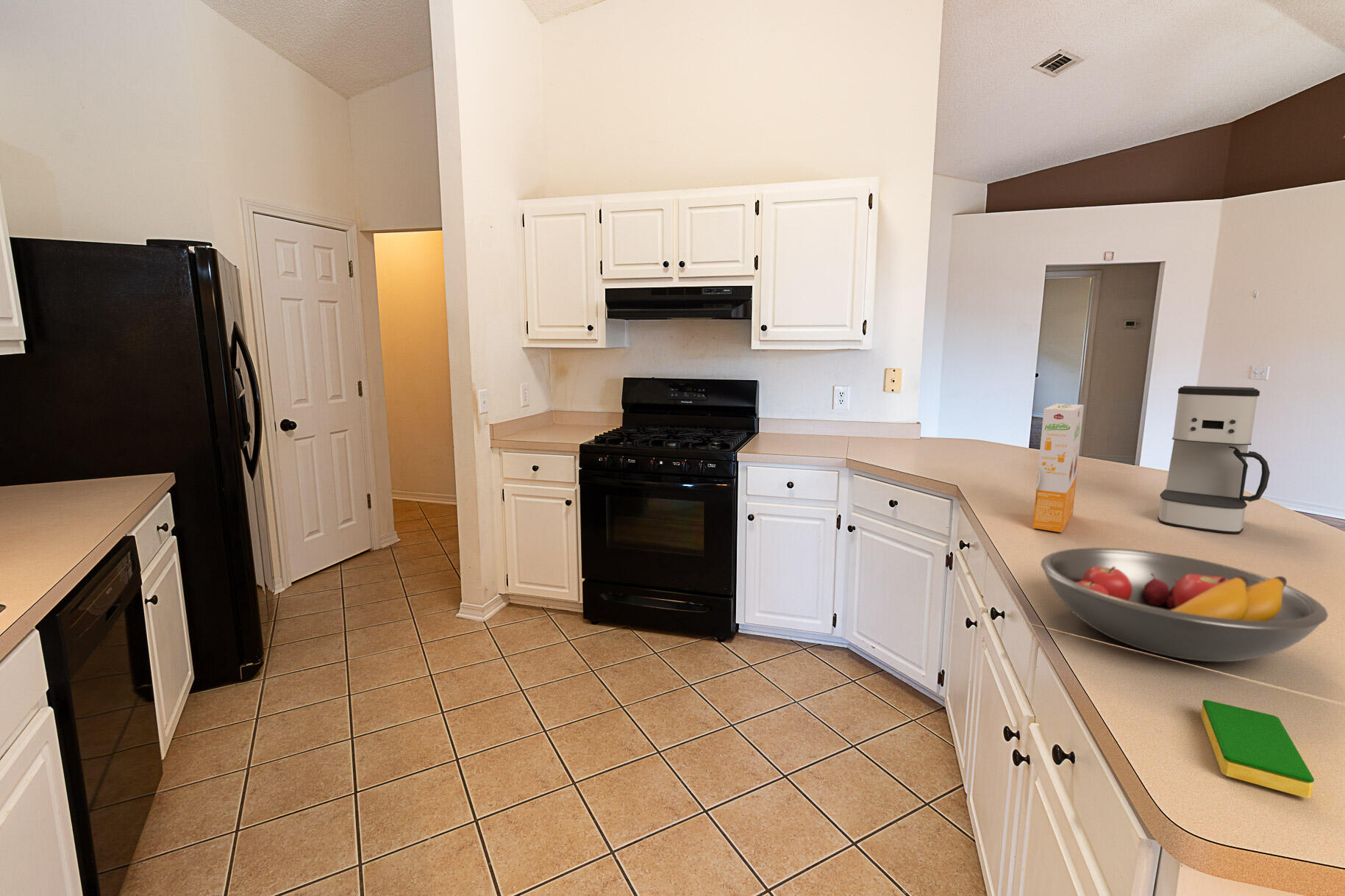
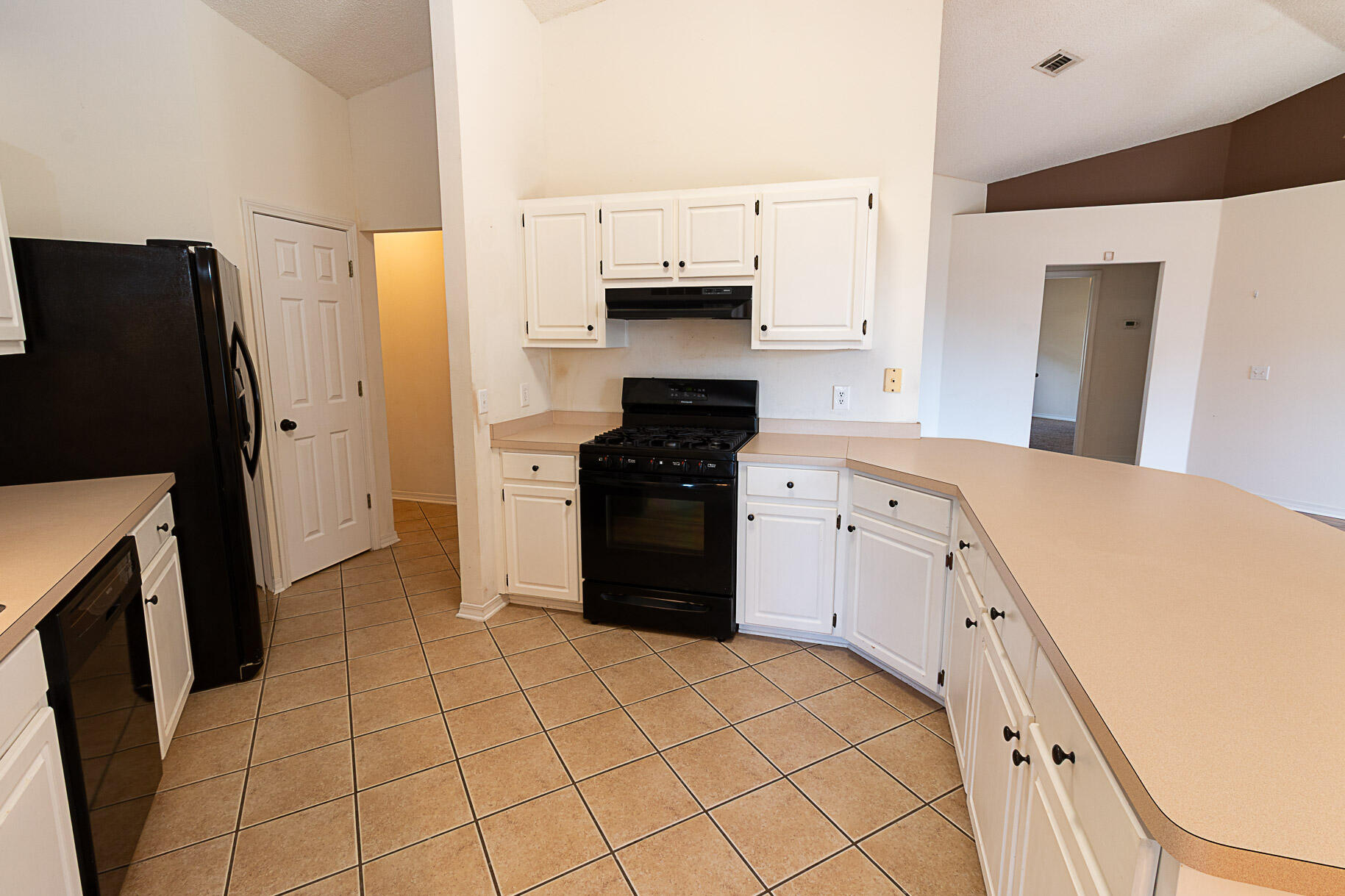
- fruit bowl [1040,547,1329,663]
- coffee maker [1157,385,1271,534]
- cereal box [1032,403,1085,533]
- dish sponge [1200,699,1315,799]
